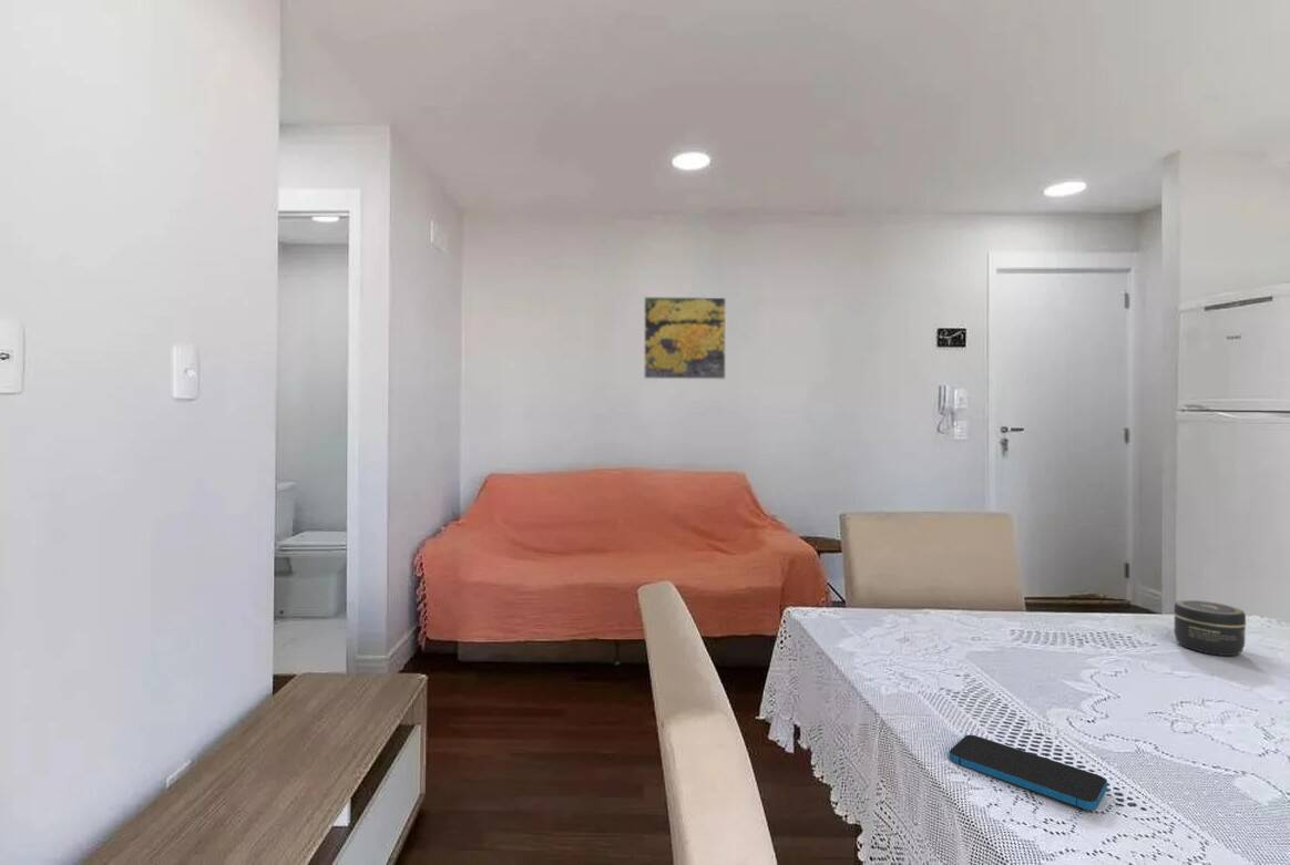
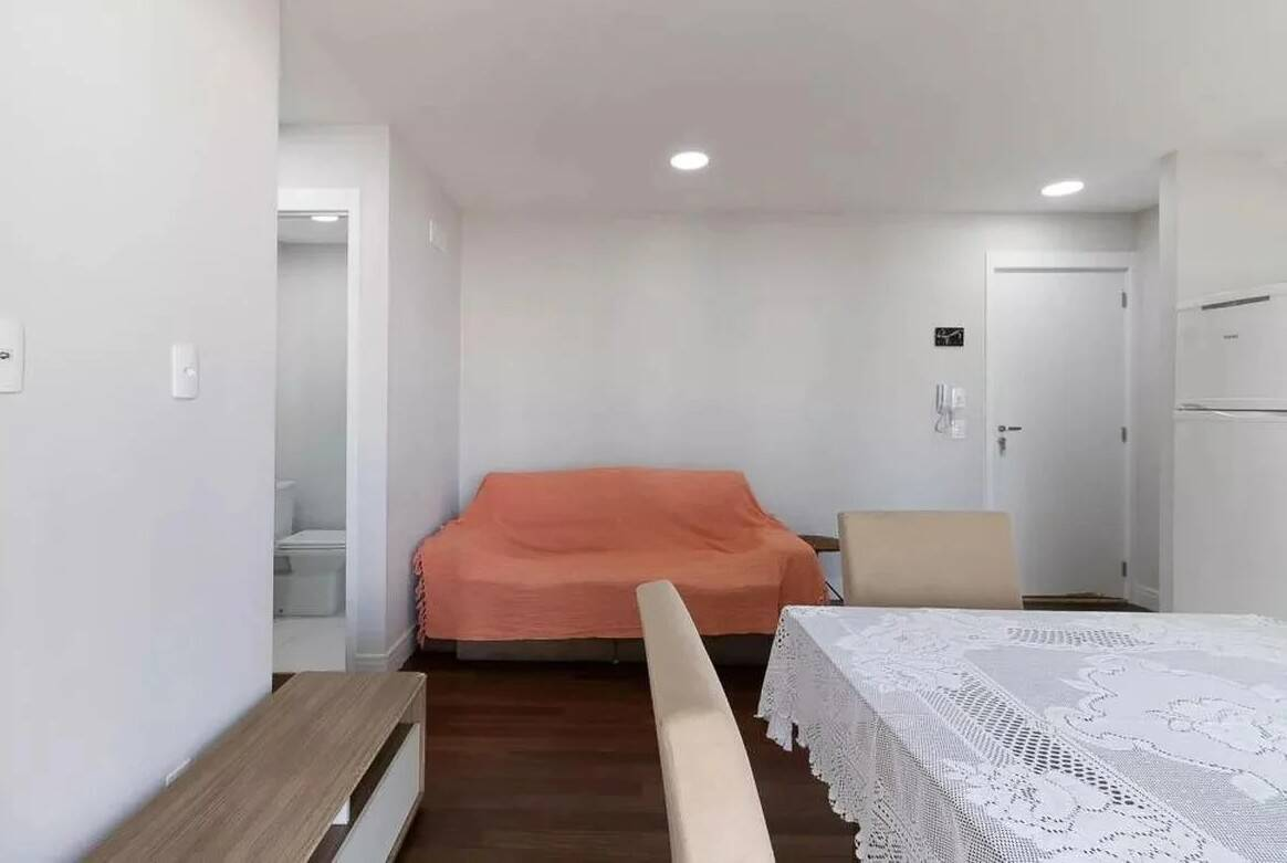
- smartphone [949,734,1108,811]
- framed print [643,296,727,381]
- jar [1173,599,1247,657]
